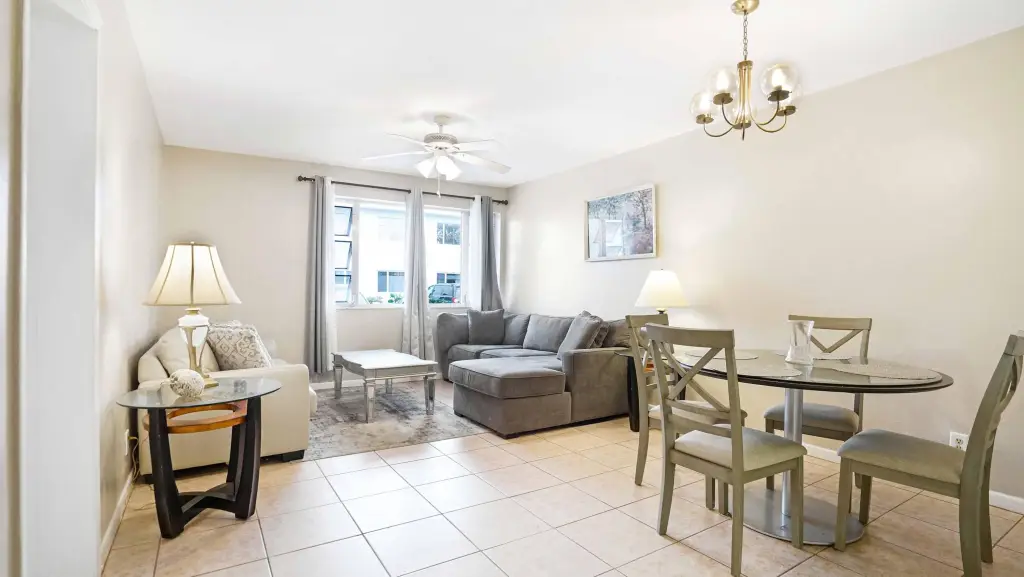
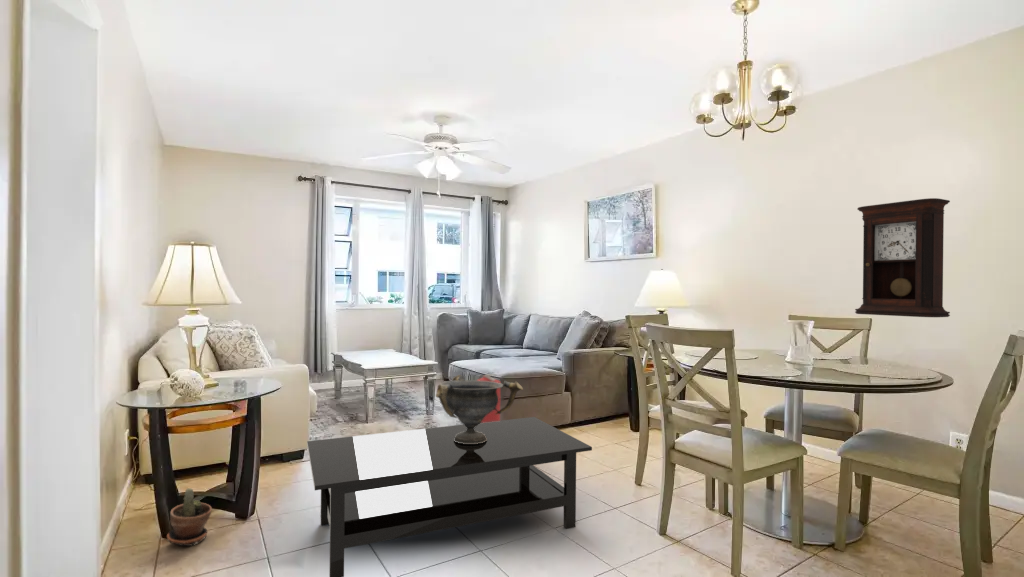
+ decorative bowl [435,374,524,444]
+ fire extinguisher [478,373,501,423]
+ potted plant [166,487,213,547]
+ pendulum clock [854,197,951,318]
+ coffee table [306,416,593,577]
